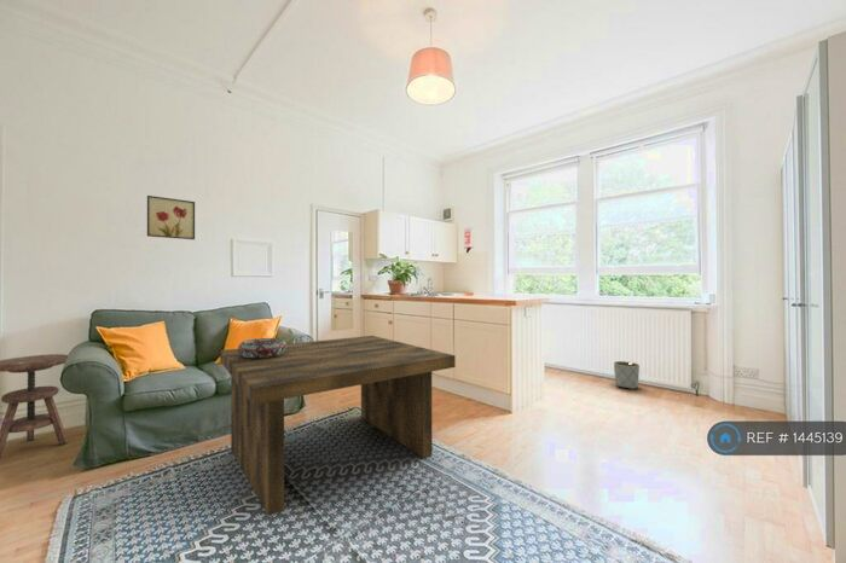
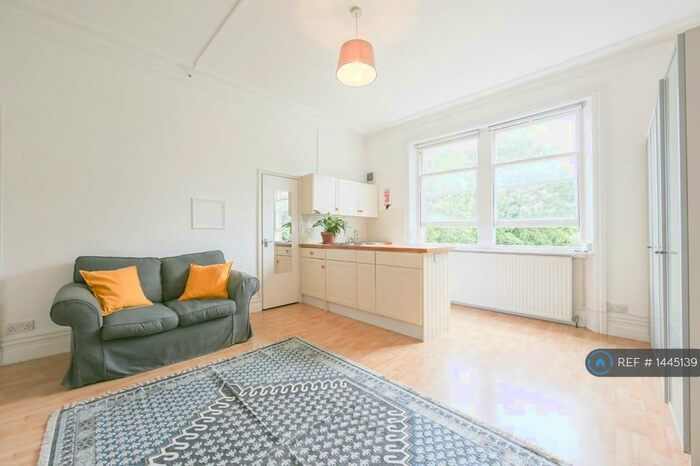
- decorative bowl [237,337,288,359]
- planter [613,360,641,390]
- side table [0,353,69,459]
- coffee table [219,335,457,517]
- wall art [146,195,196,240]
